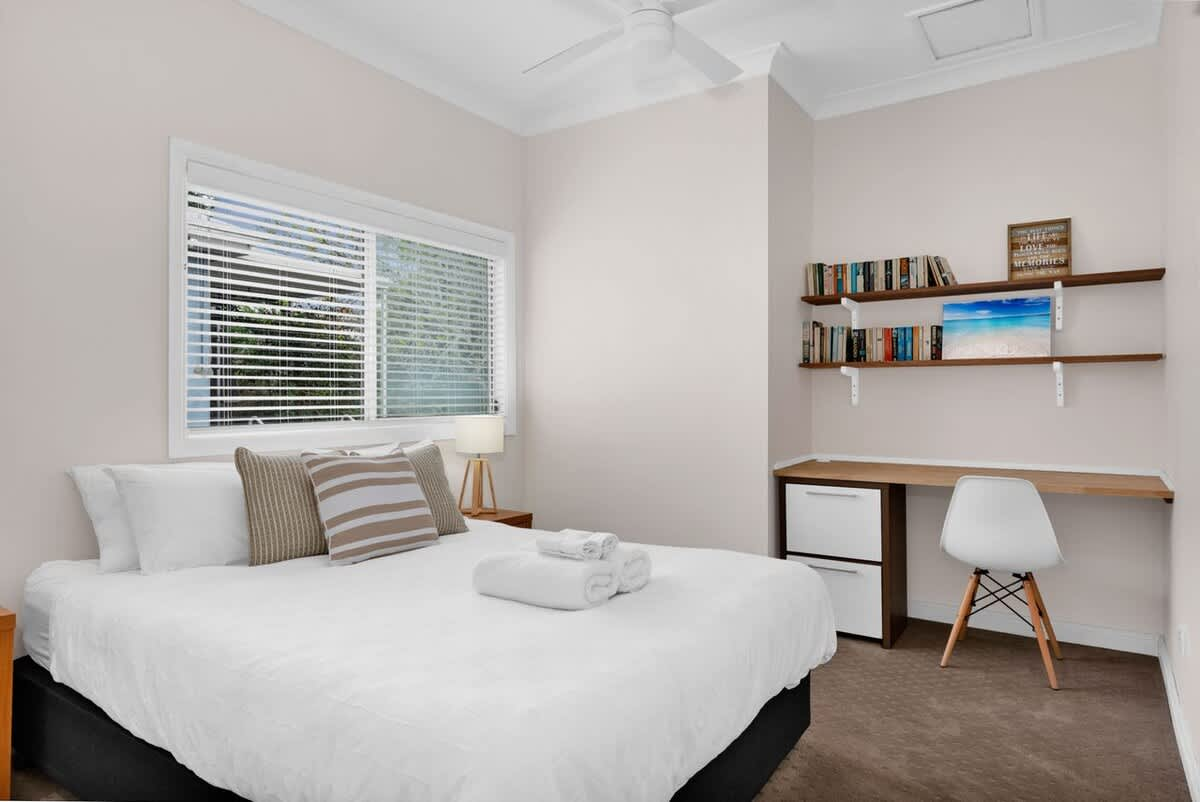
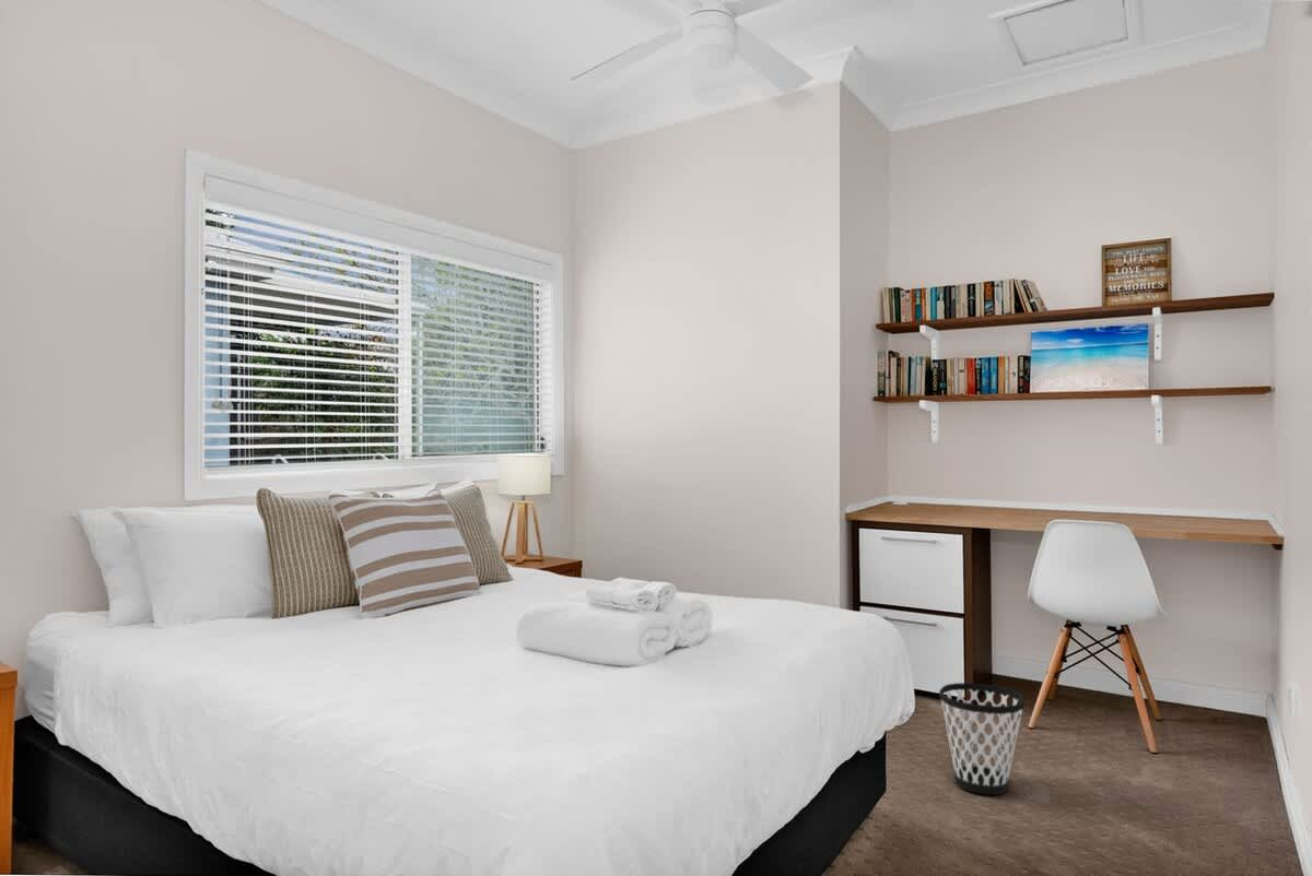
+ wastebasket [938,682,1026,796]
